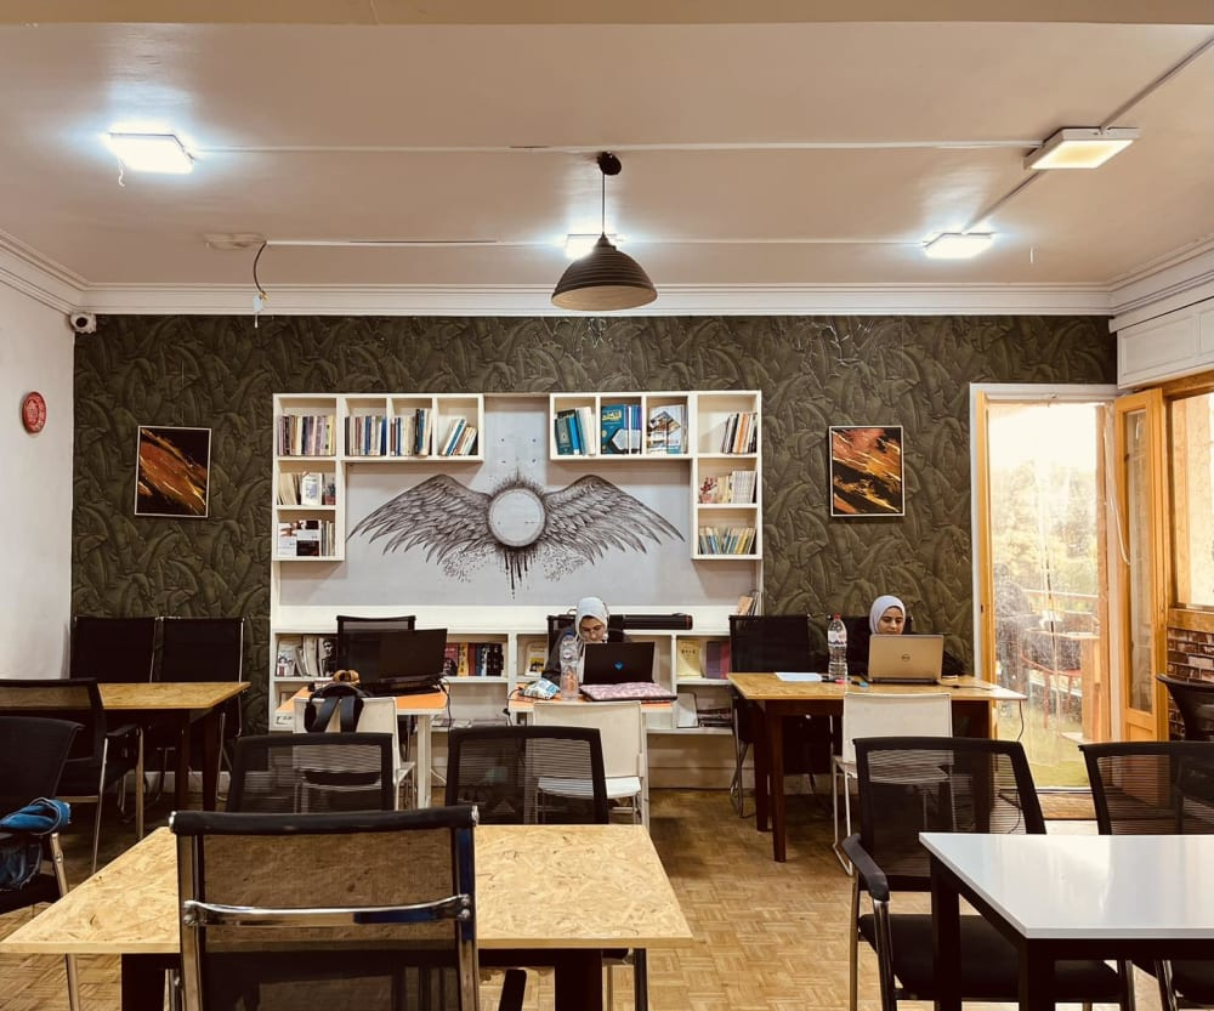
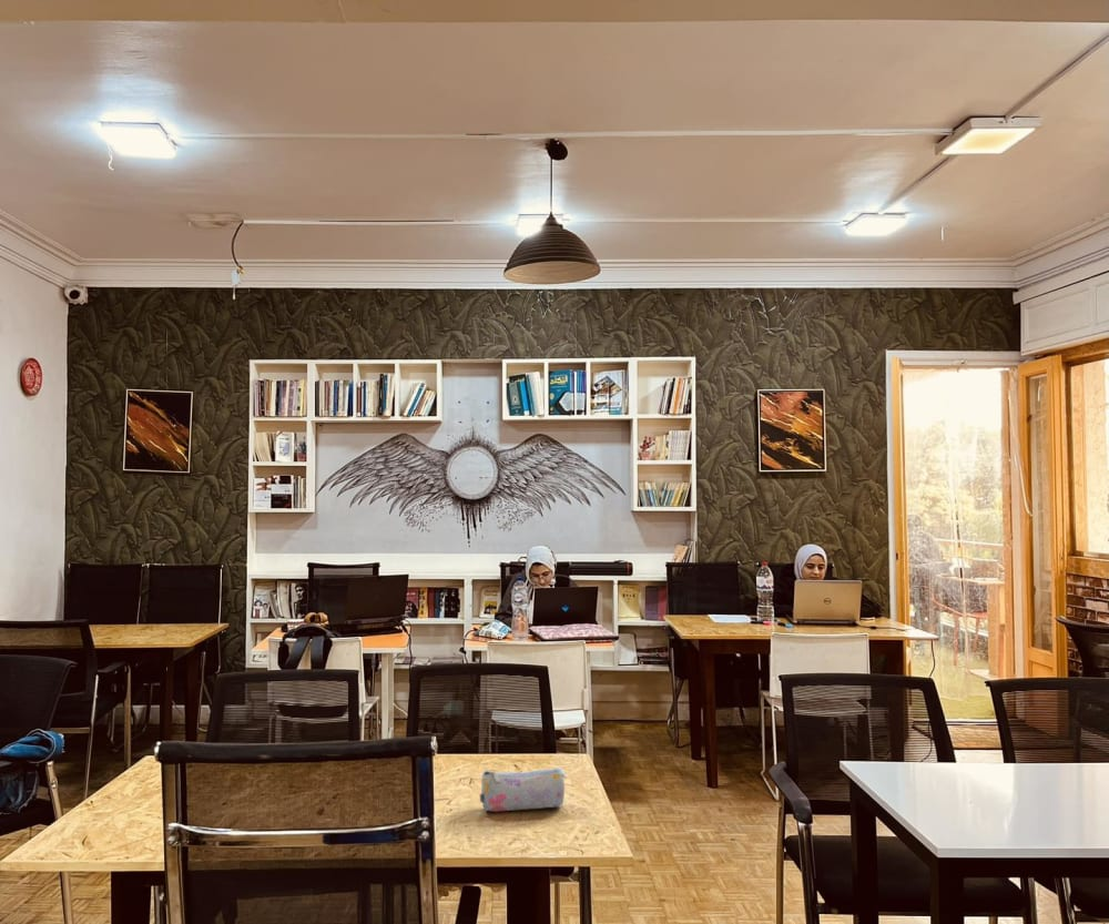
+ pencil case [479,766,567,813]
